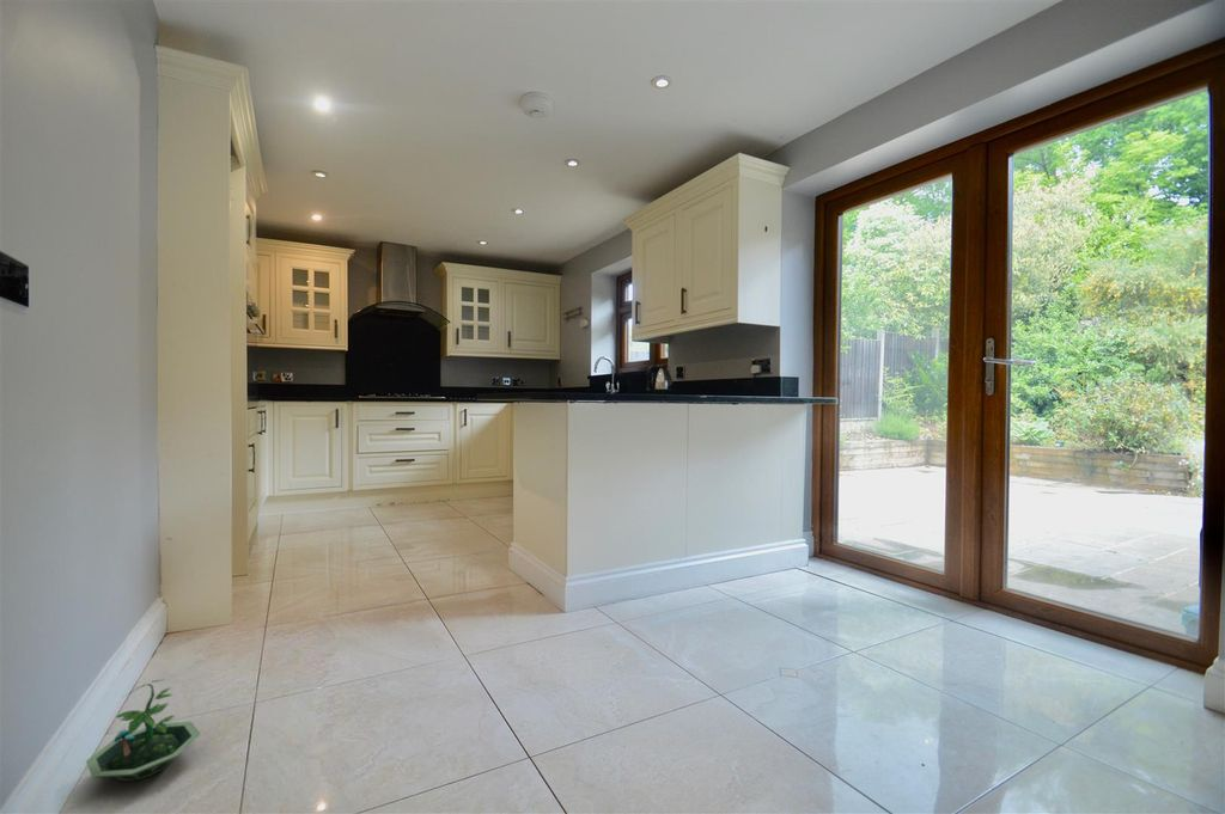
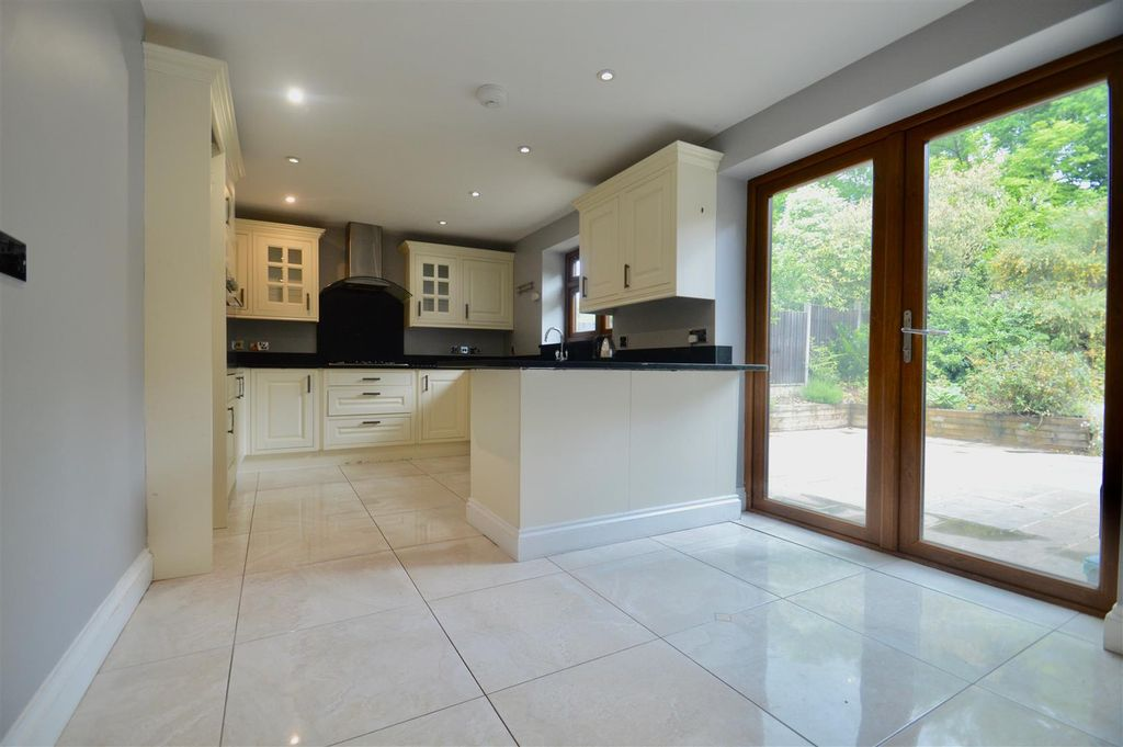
- terrarium [85,678,201,783]
